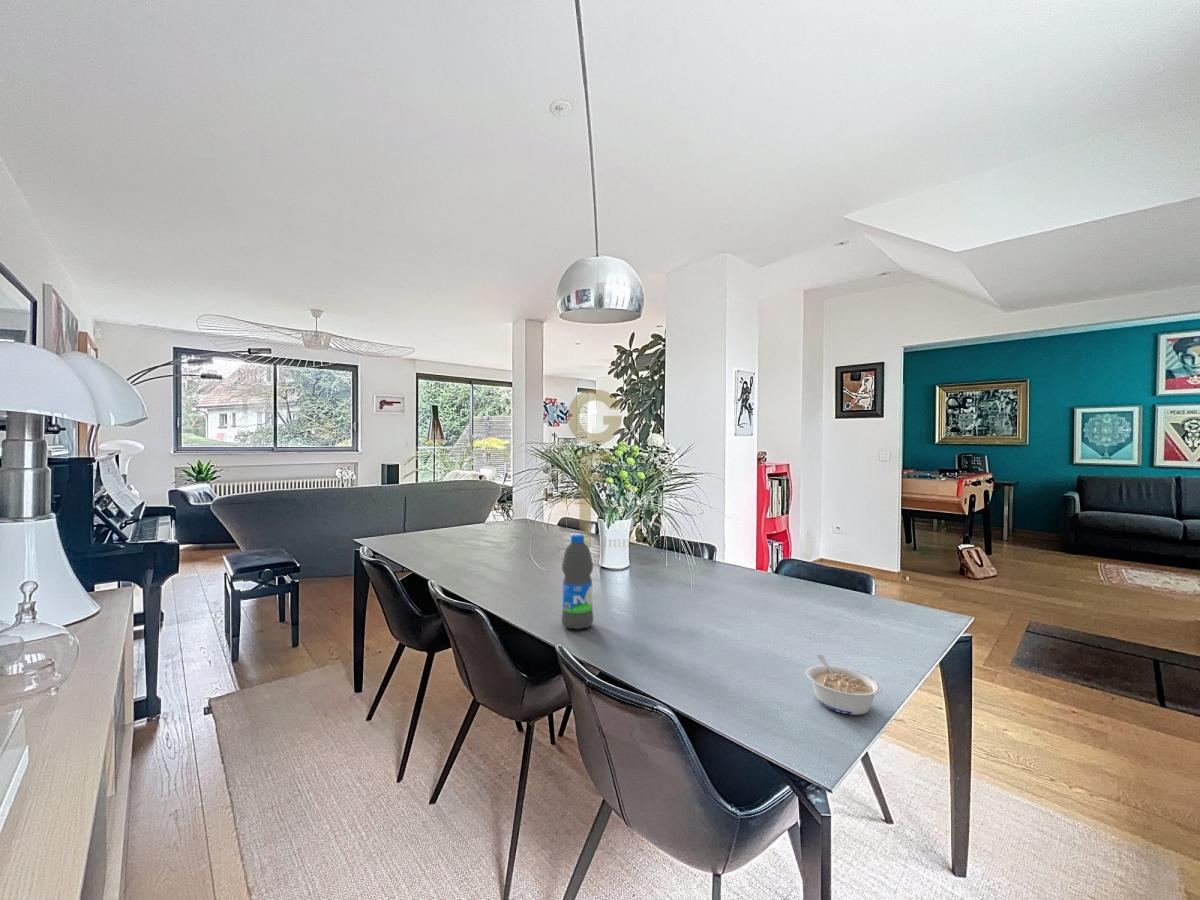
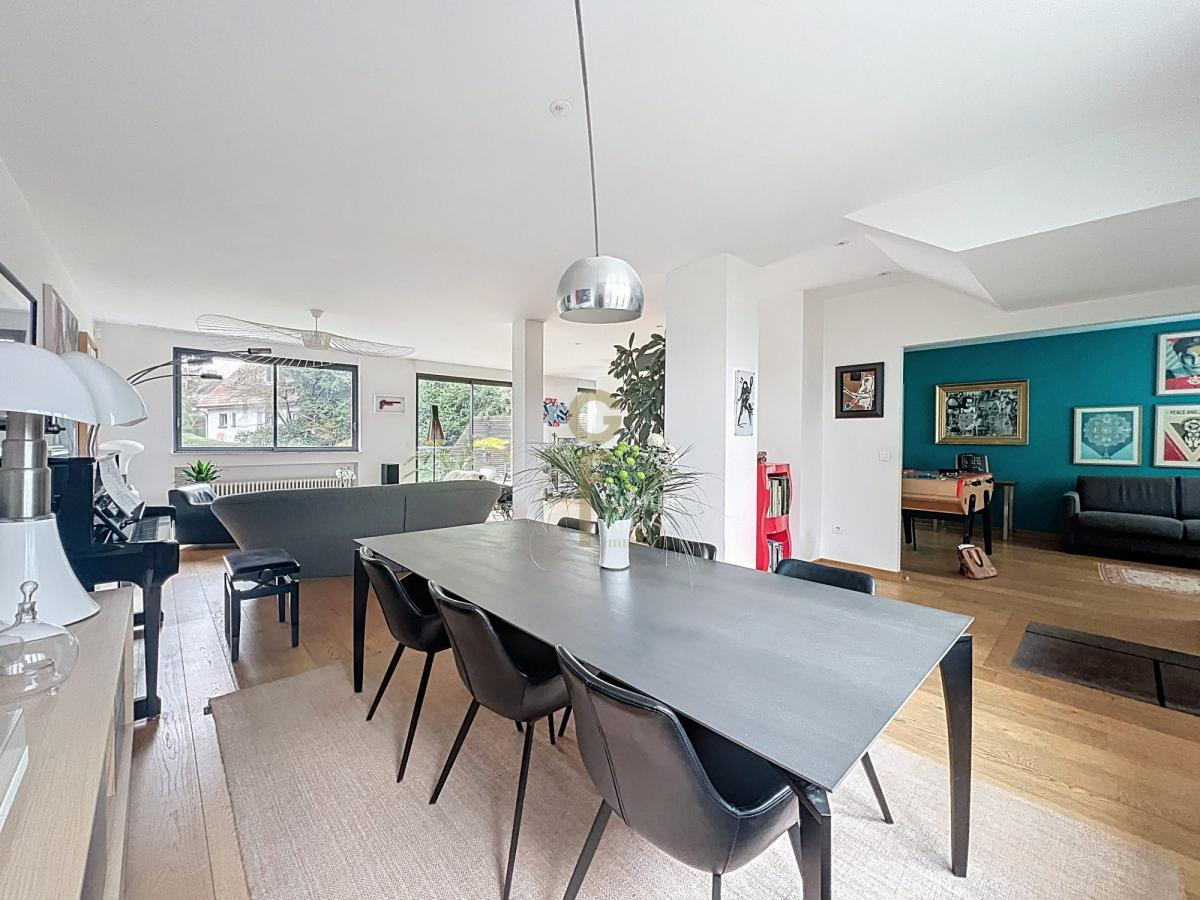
- legume [805,654,882,716]
- water bottle [560,533,594,630]
